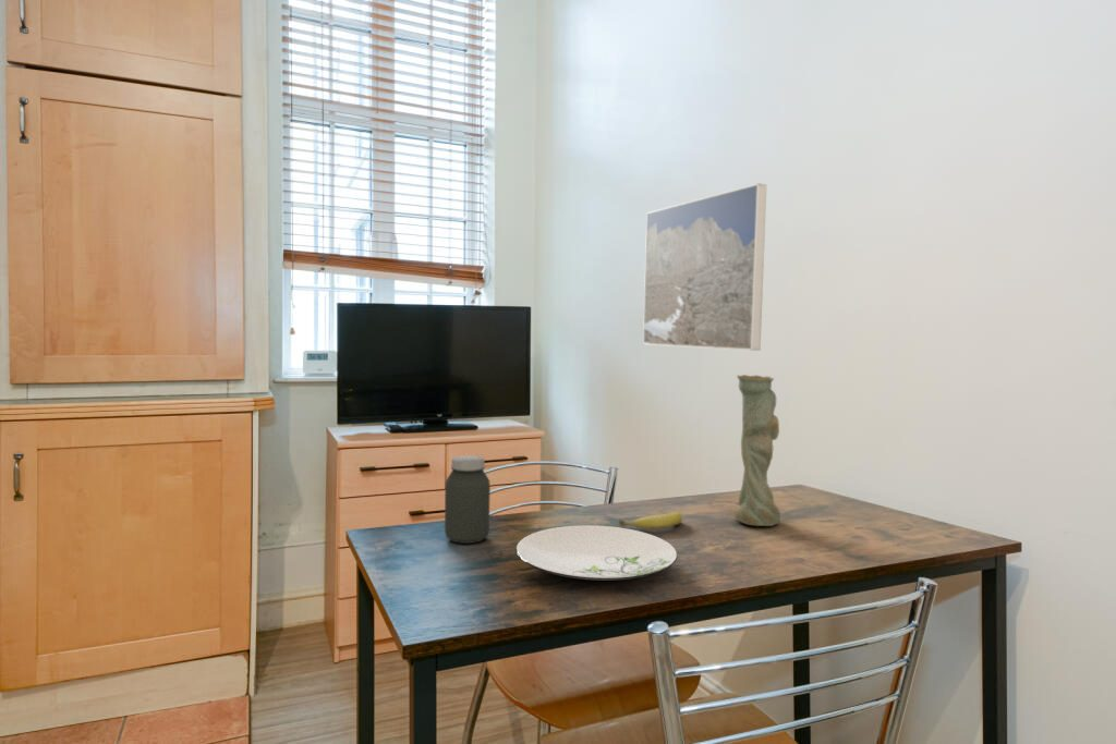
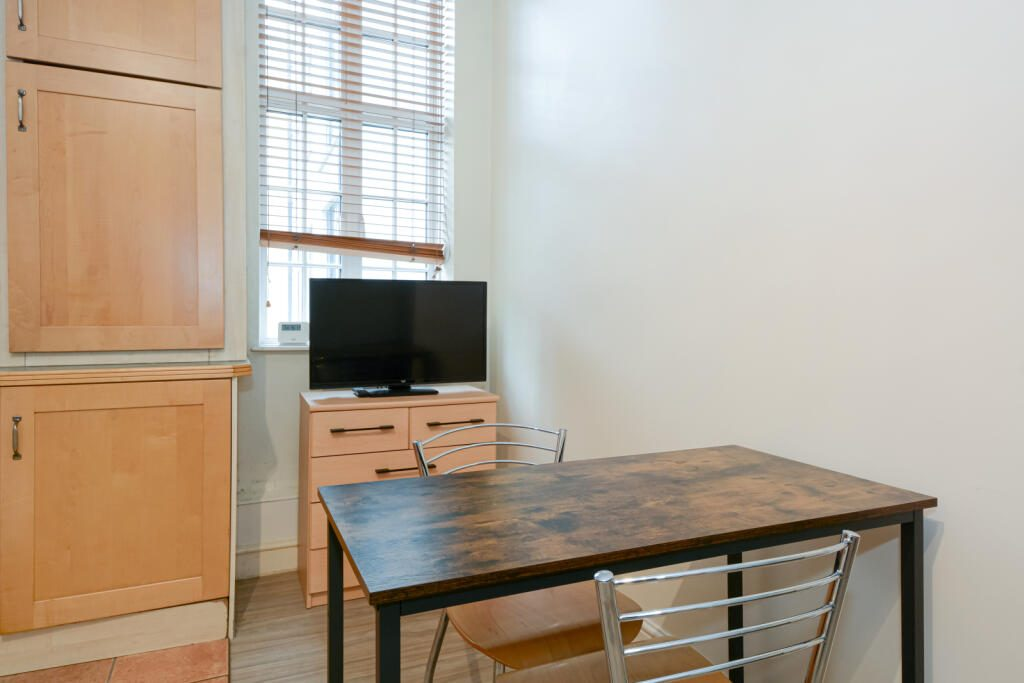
- fruit [618,510,683,530]
- plate [514,524,679,582]
- vase [733,374,781,527]
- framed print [642,182,768,352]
- jar [444,454,492,545]
